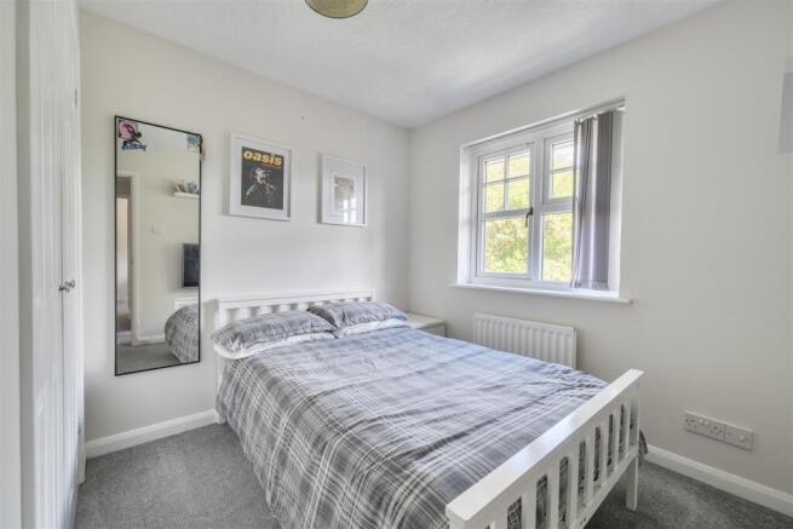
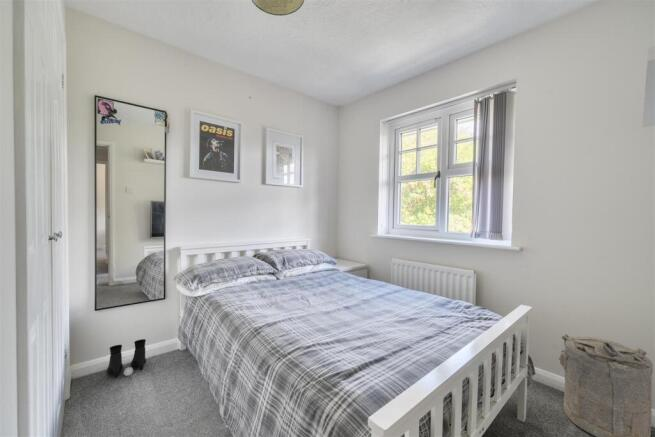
+ laundry hamper [558,333,654,437]
+ boots [106,338,147,379]
